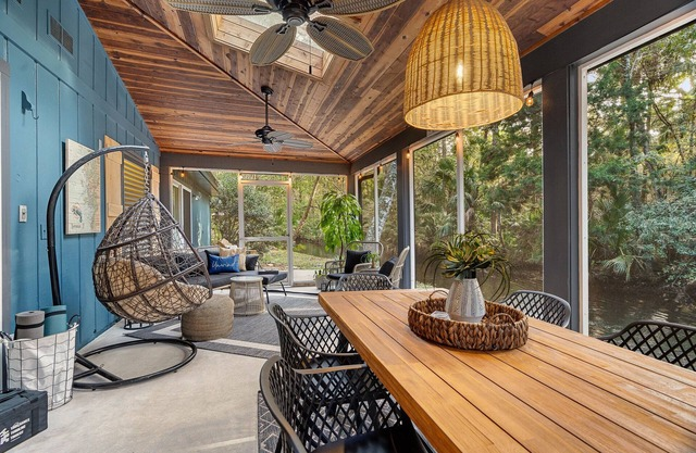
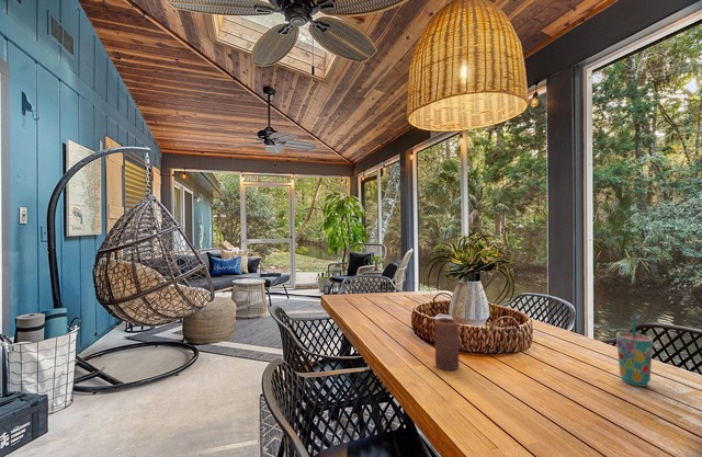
+ cup [615,312,654,387]
+ candle [433,317,461,372]
